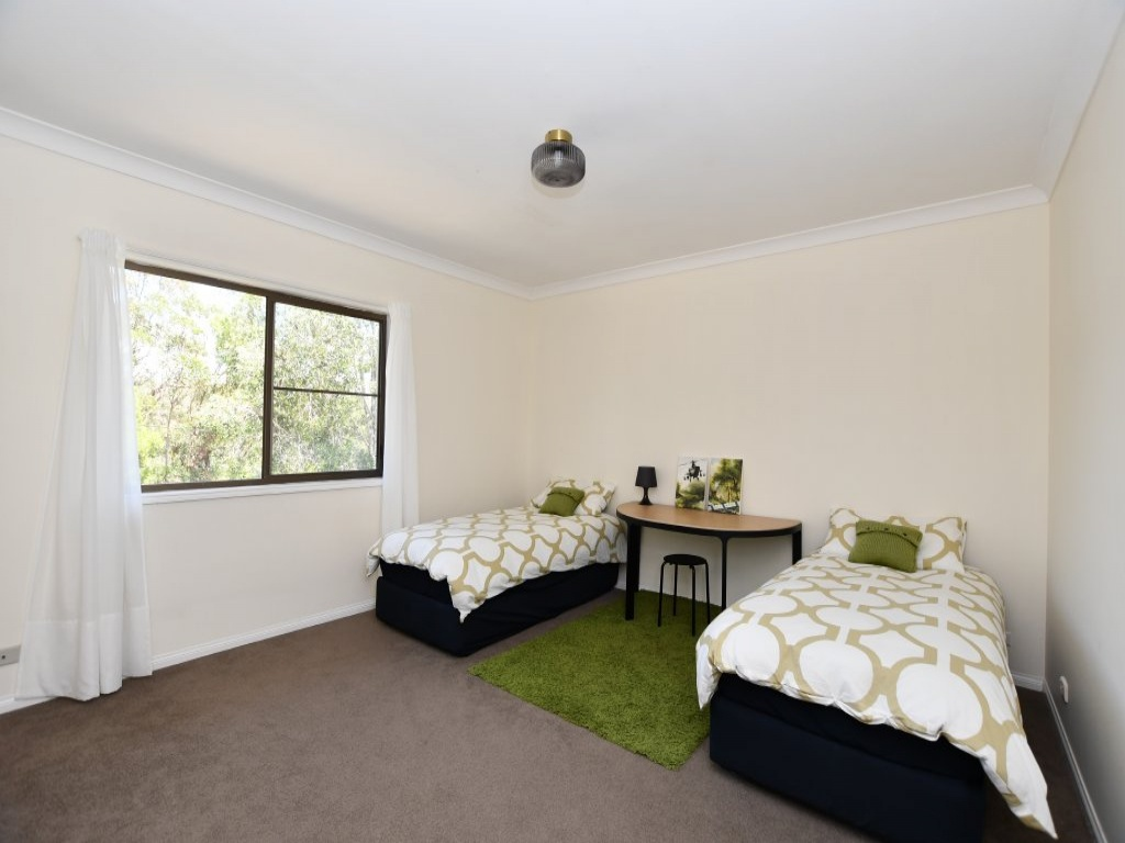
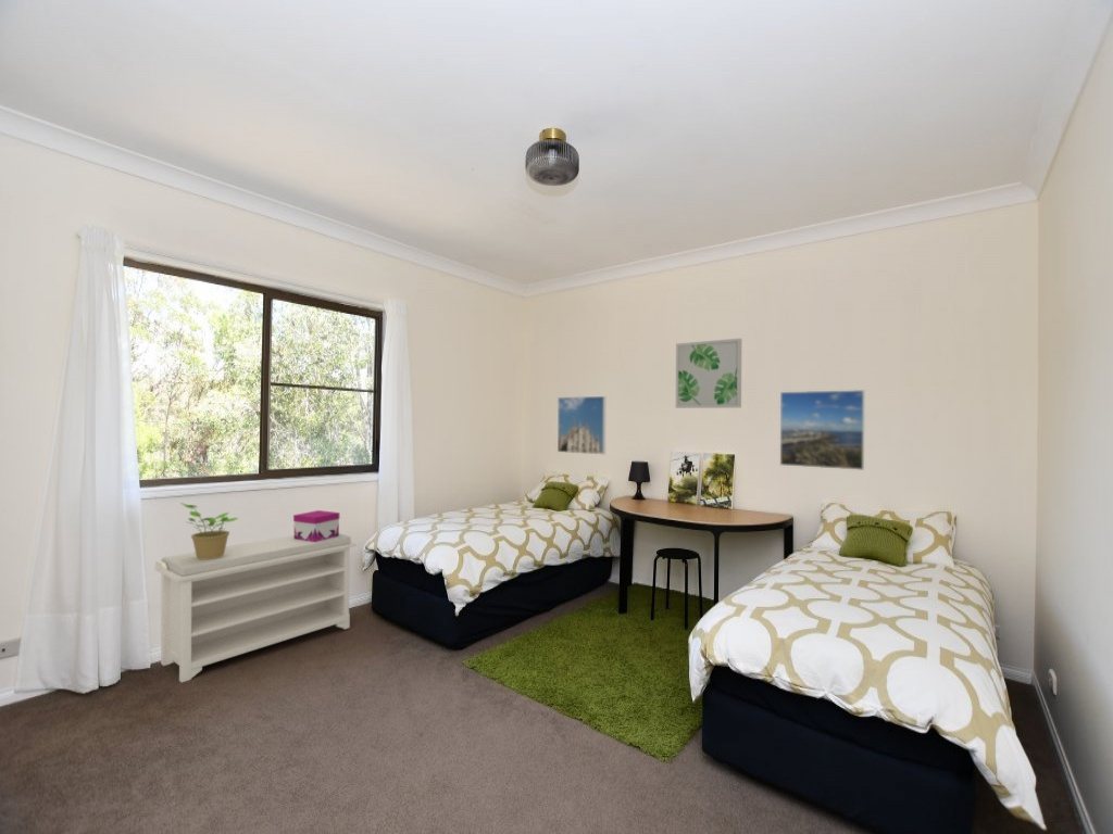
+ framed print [556,395,606,456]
+ potted plant [179,502,239,559]
+ bench [153,532,358,683]
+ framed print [779,389,865,471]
+ decorative box [292,509,340,542]
+ wall art [675,338,742,409]
